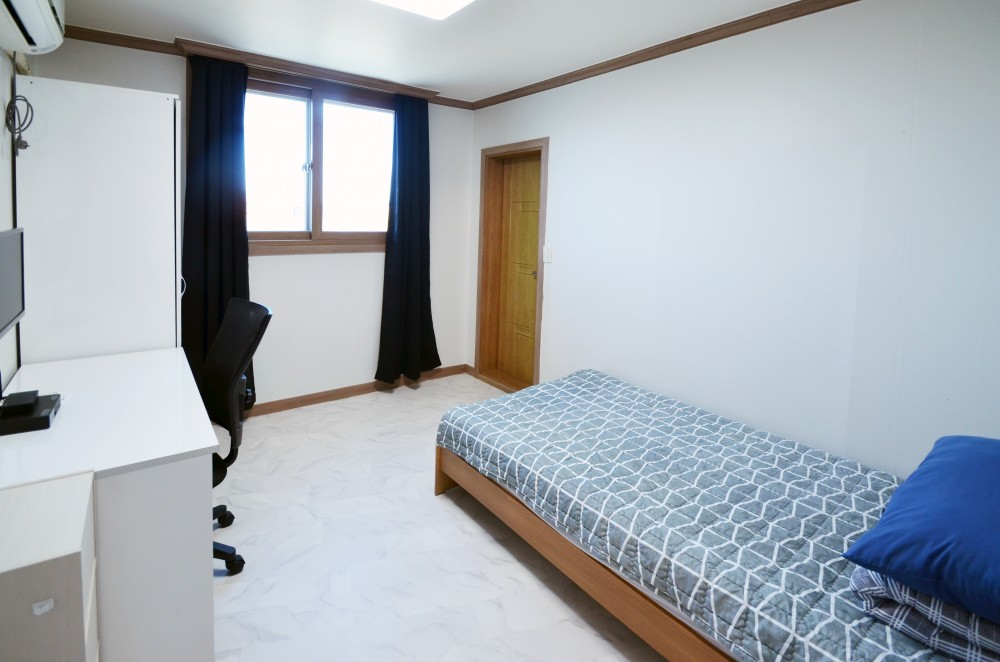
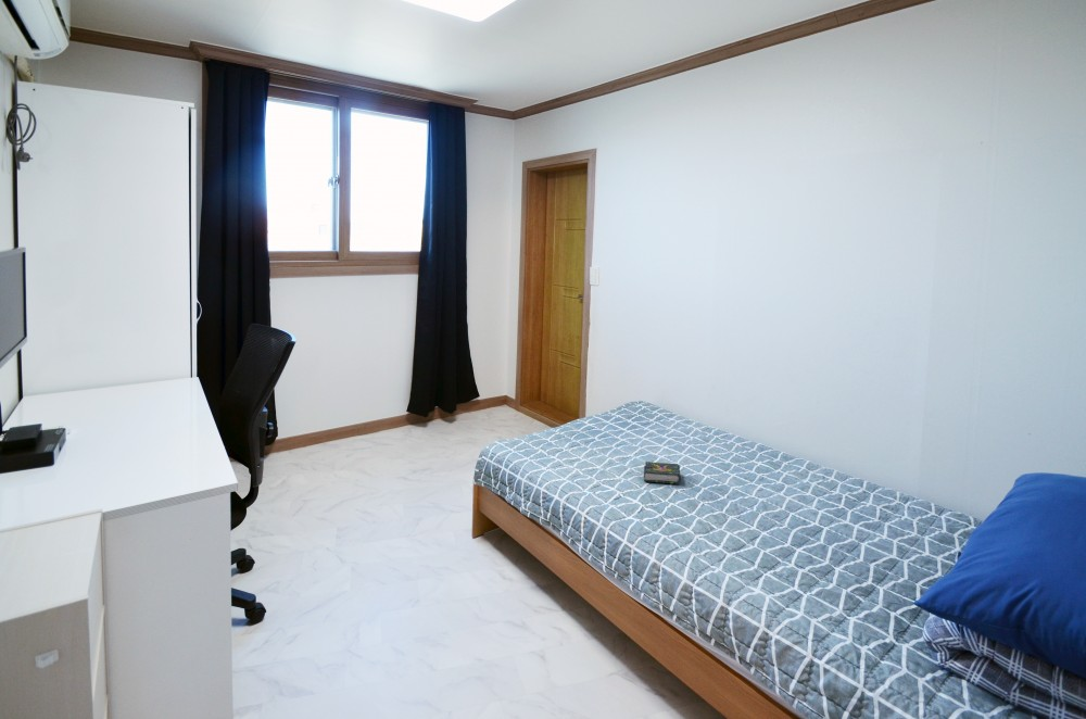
+ book [643,461,682,485]
